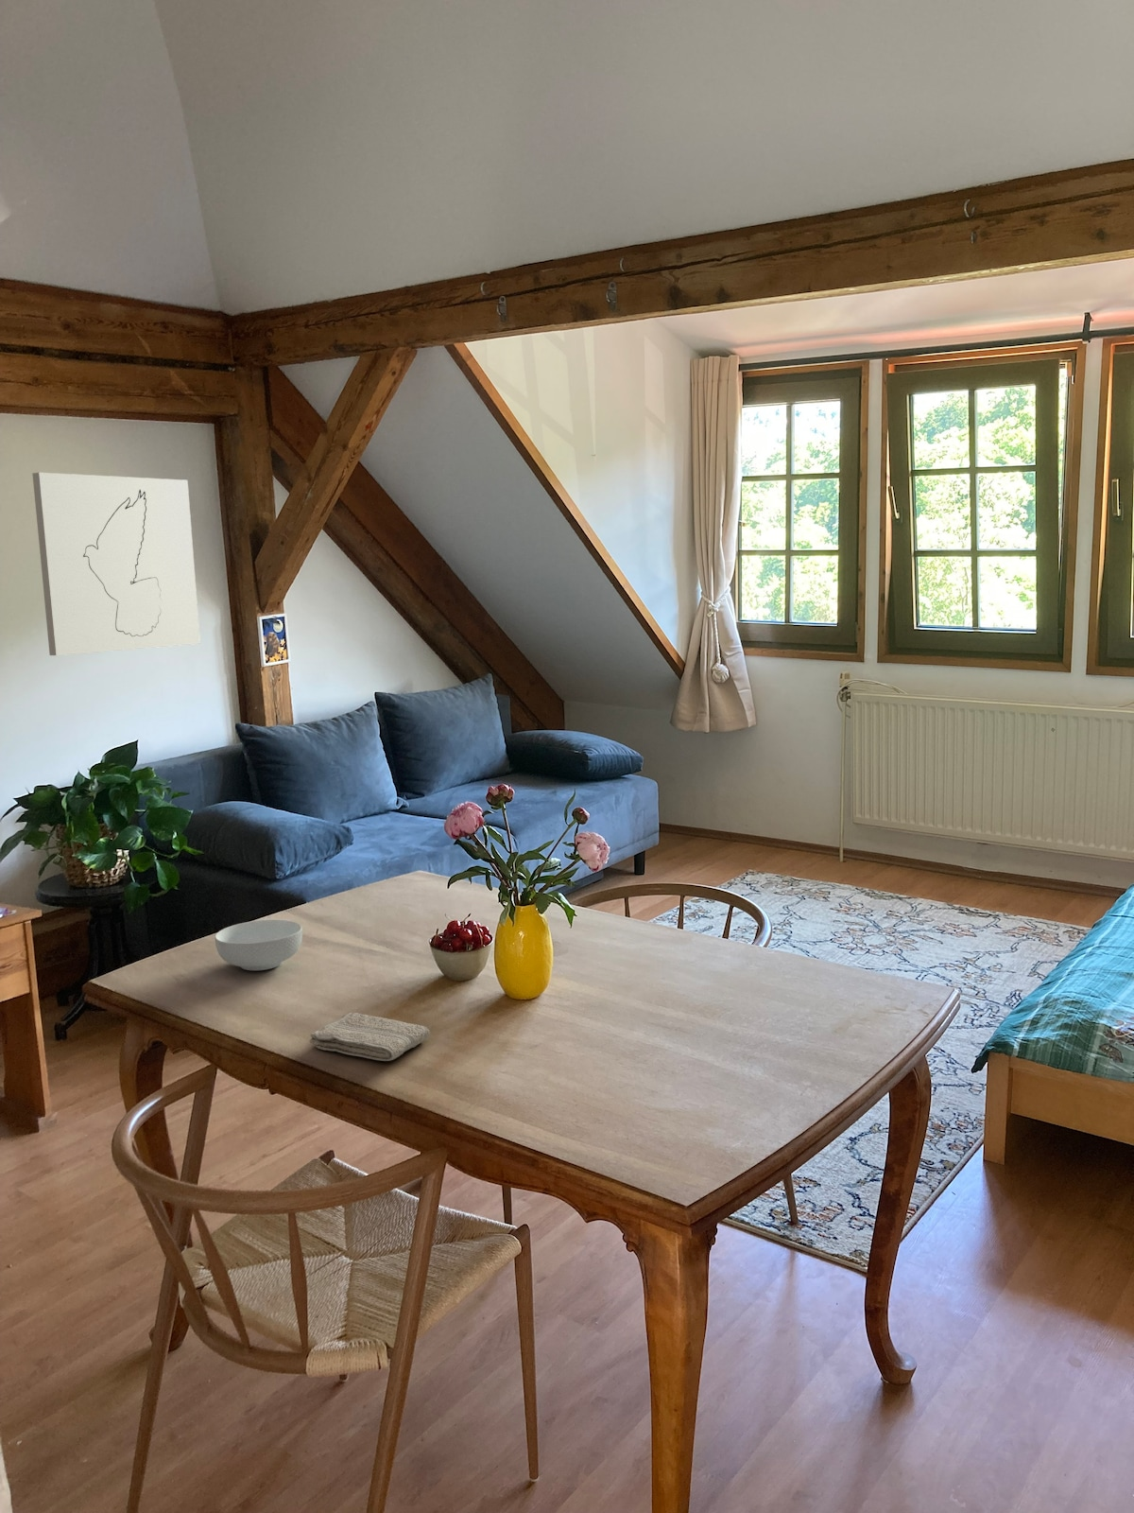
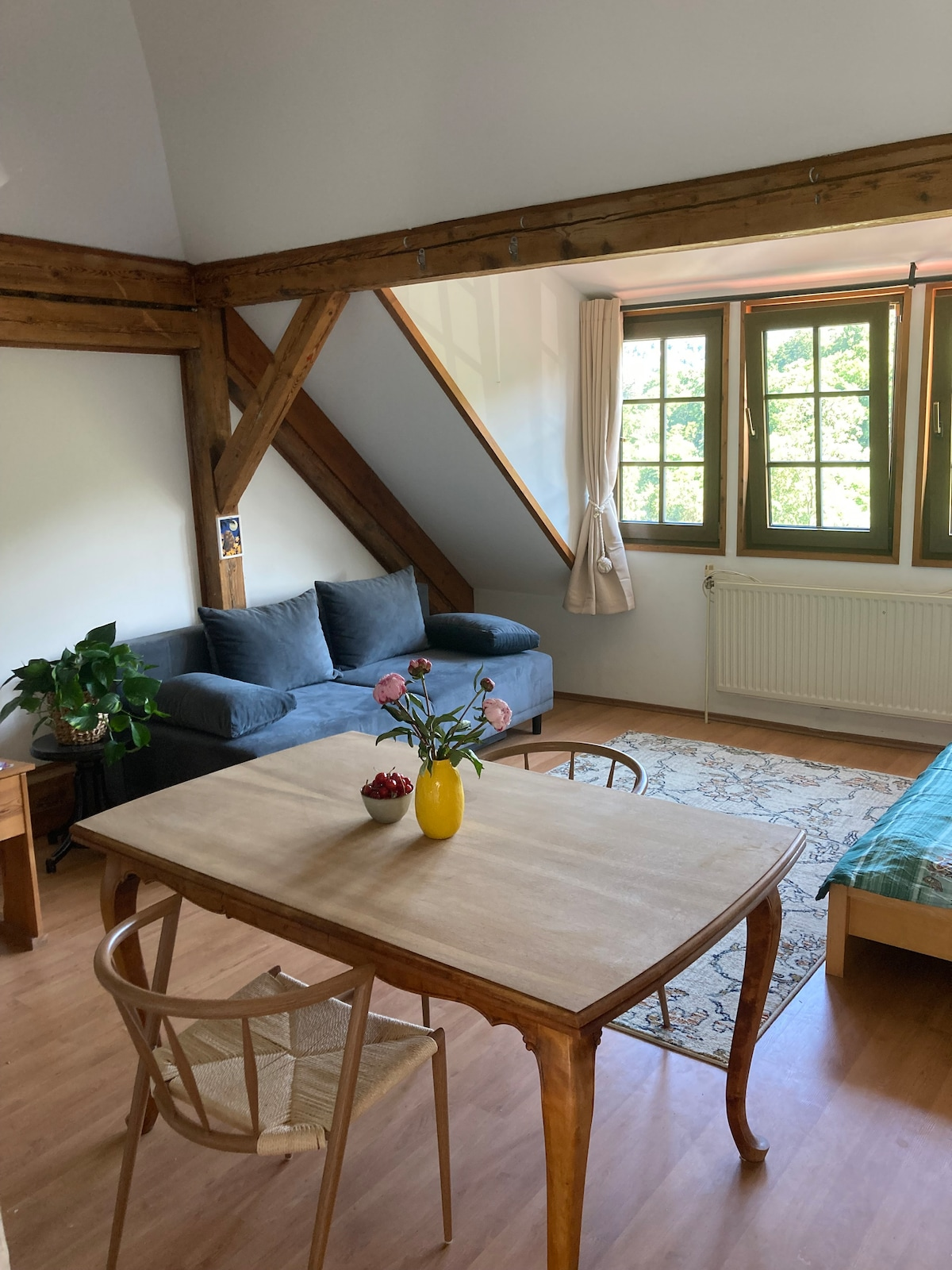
- cereal bowl [214,920,304,971]
- washcloth [309,1011,431,1061]
- wall art [31,472,201,656]
